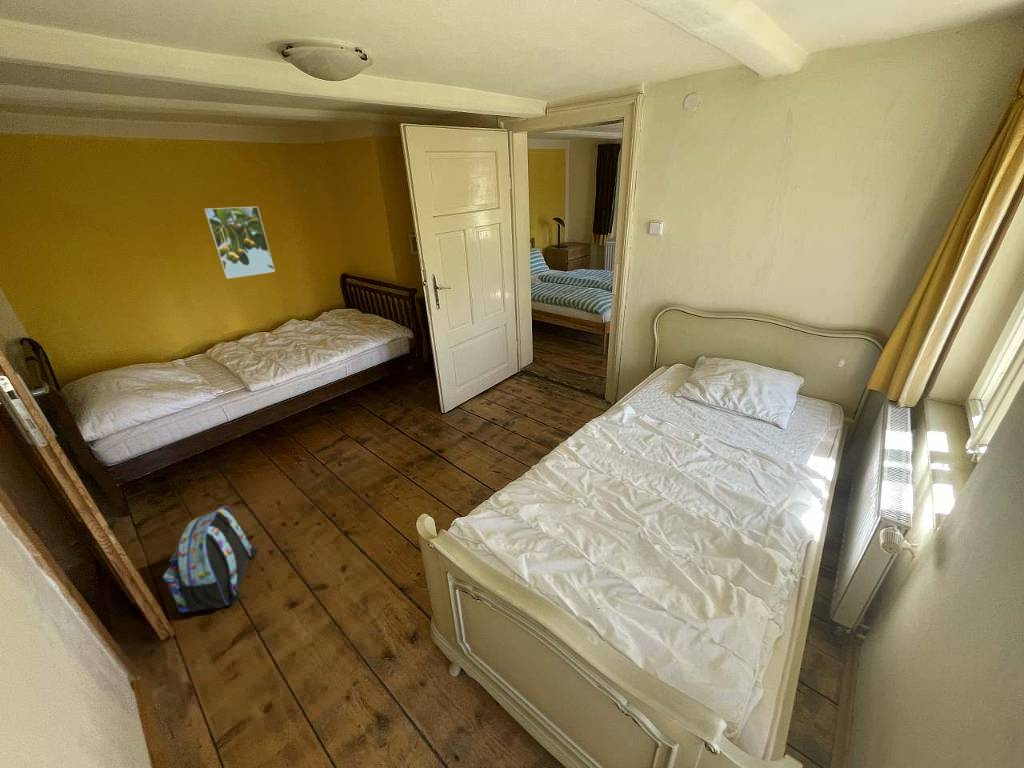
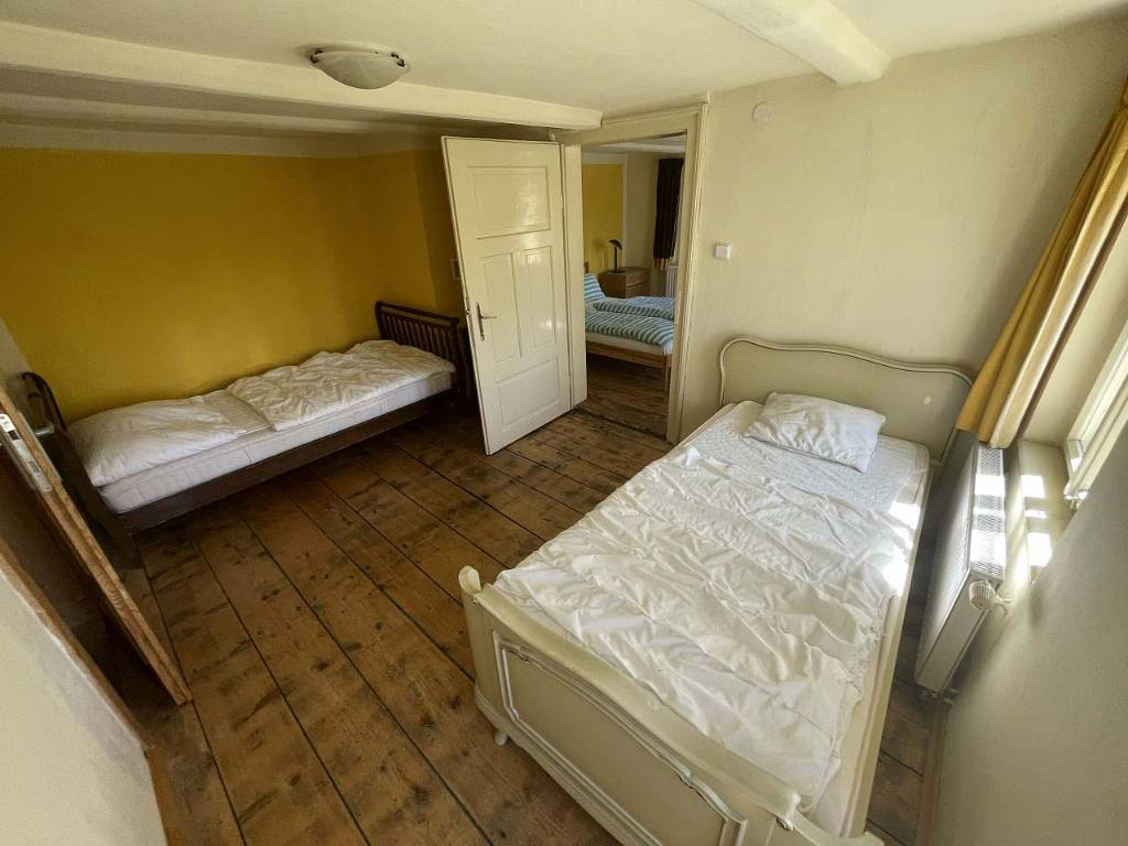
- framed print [203,206,276,280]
- backpack [162,505,259,613]
